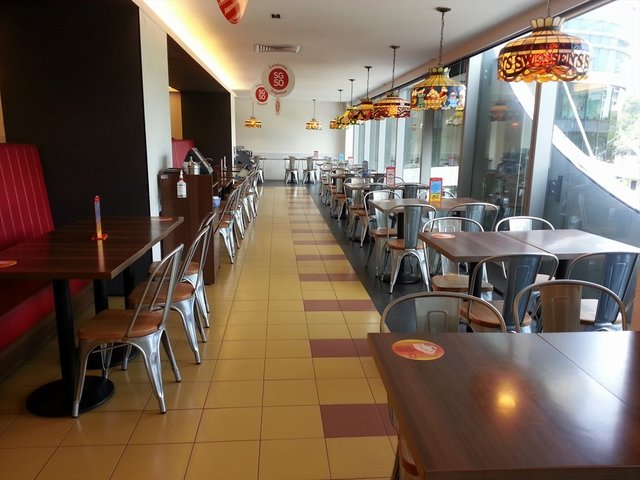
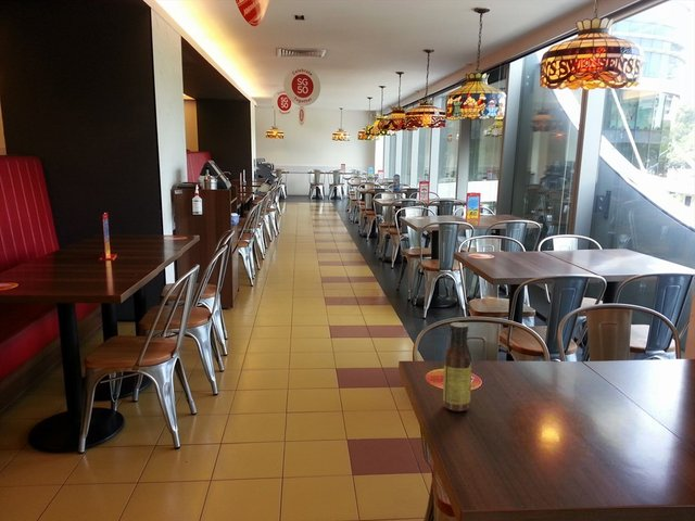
+ sauce bottle [442,321,473,412]
